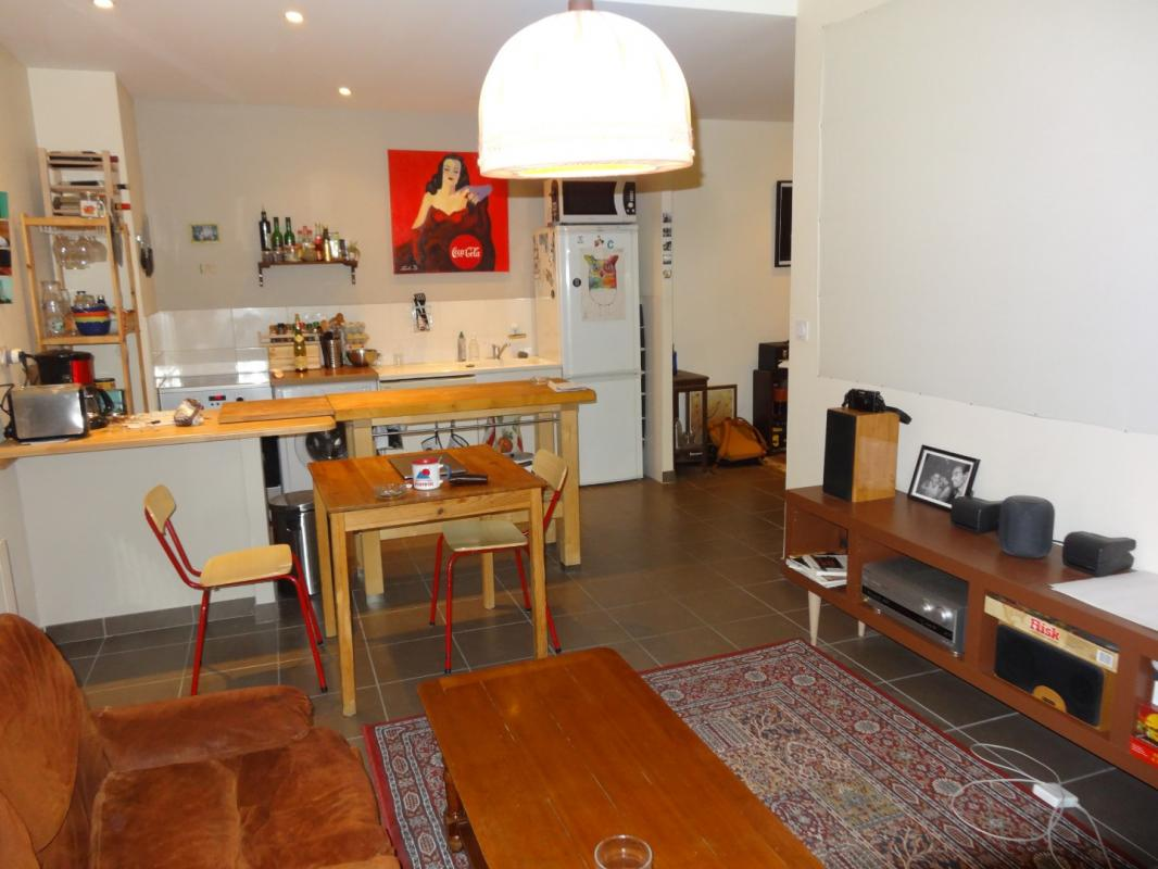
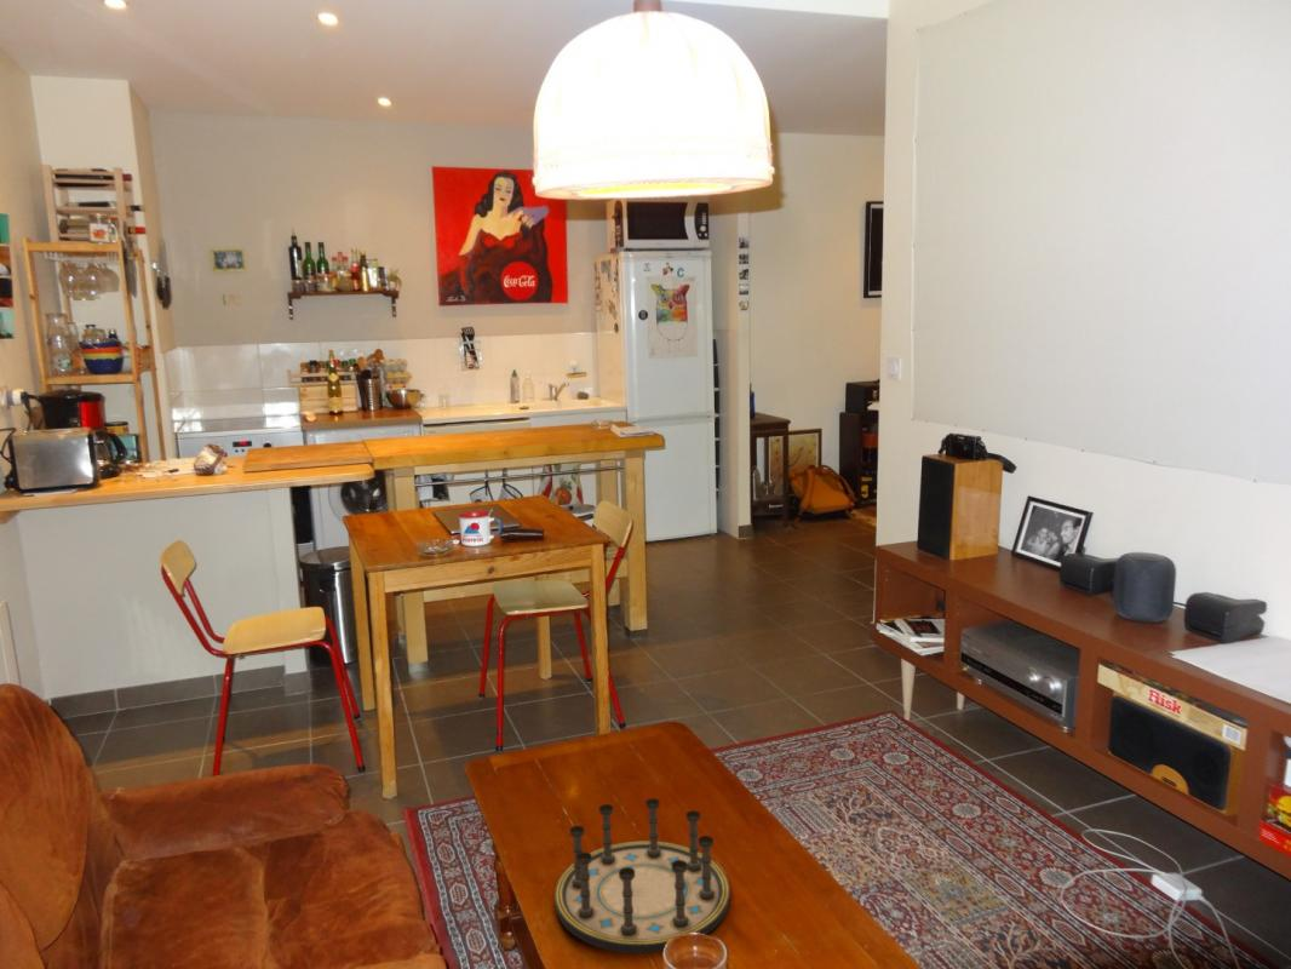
+ board game [553,797,731,954]
